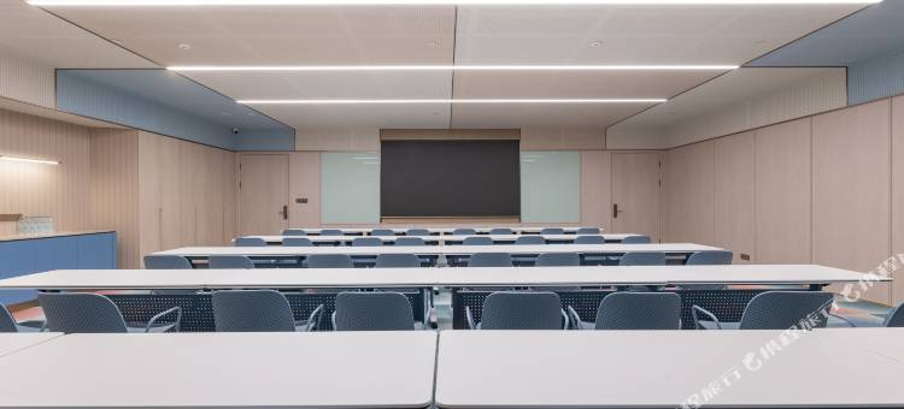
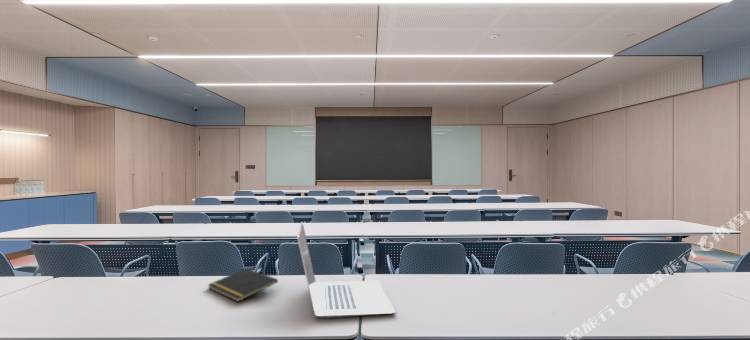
+ laptop [296,221,396,319]
+ notepad [207,267,279,303]
